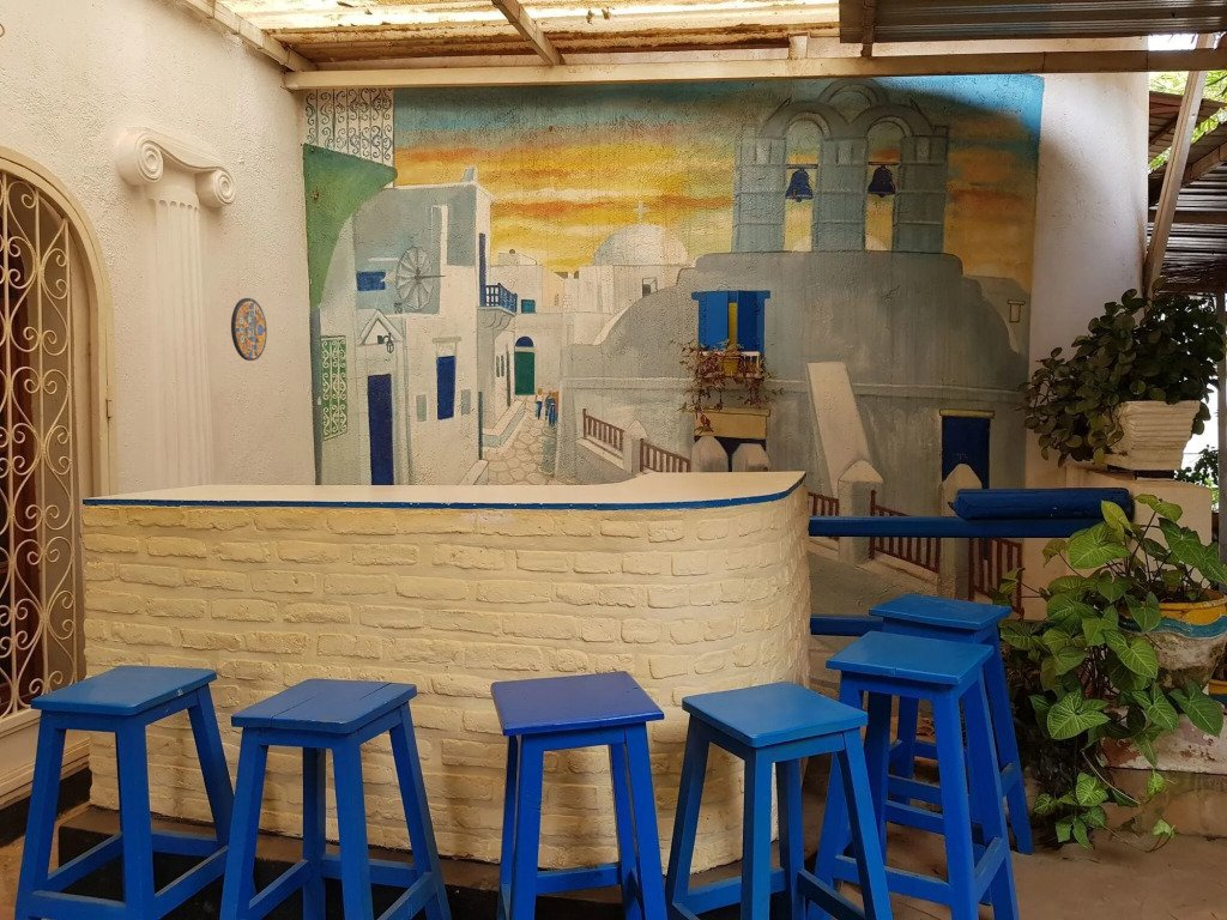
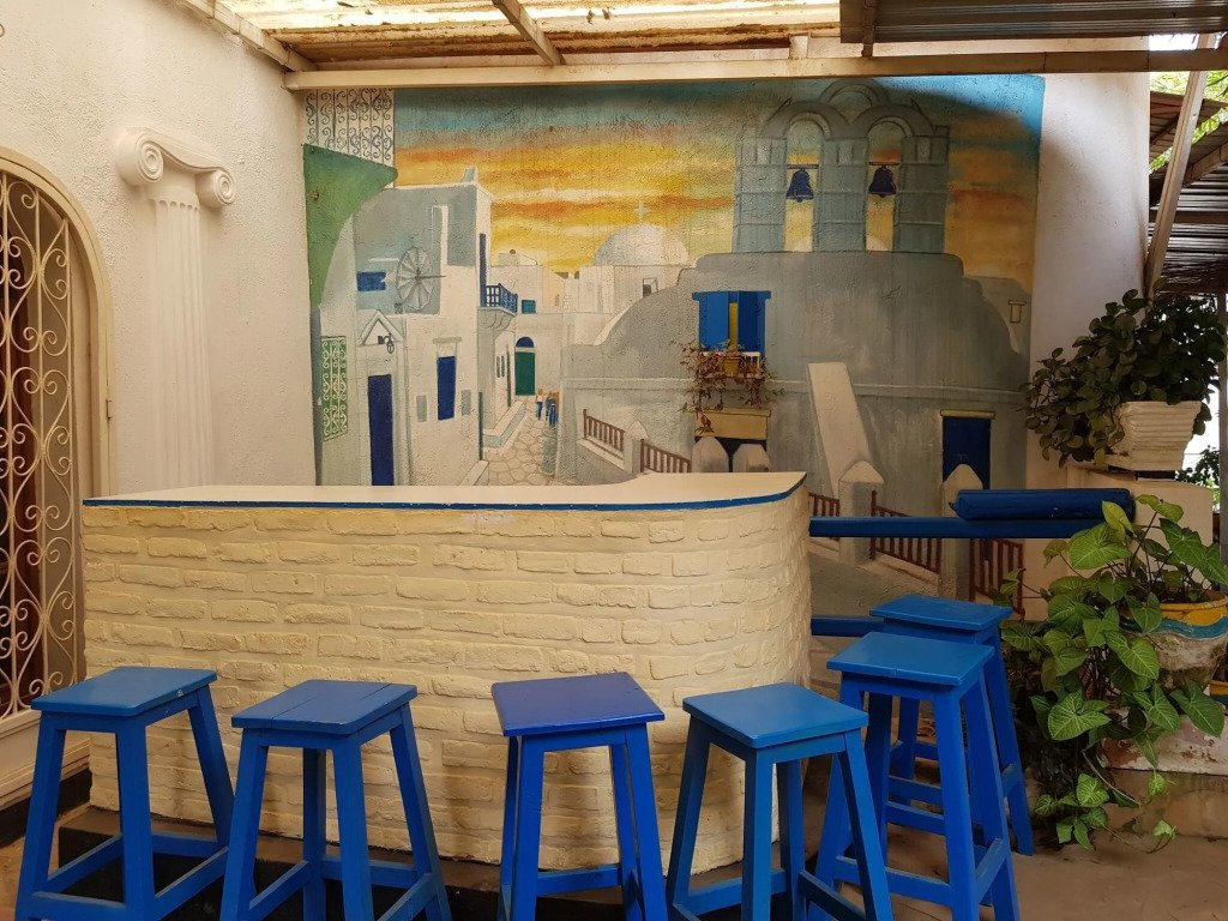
- manhole cover [230,297,268,362]
